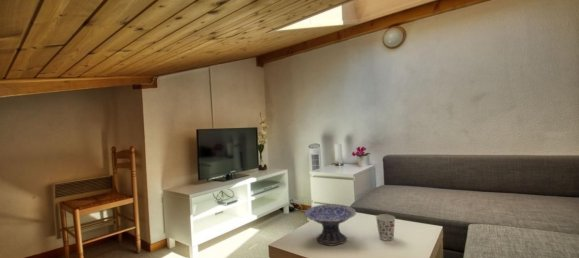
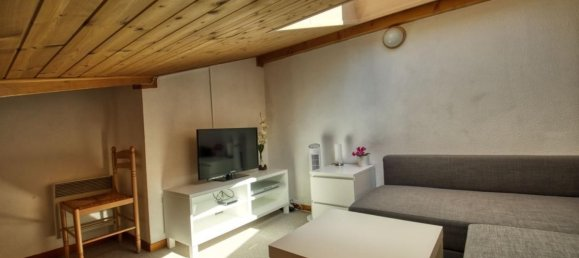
- decorative bowl [303,203,357,246]
- cup [375,213,396,241]
